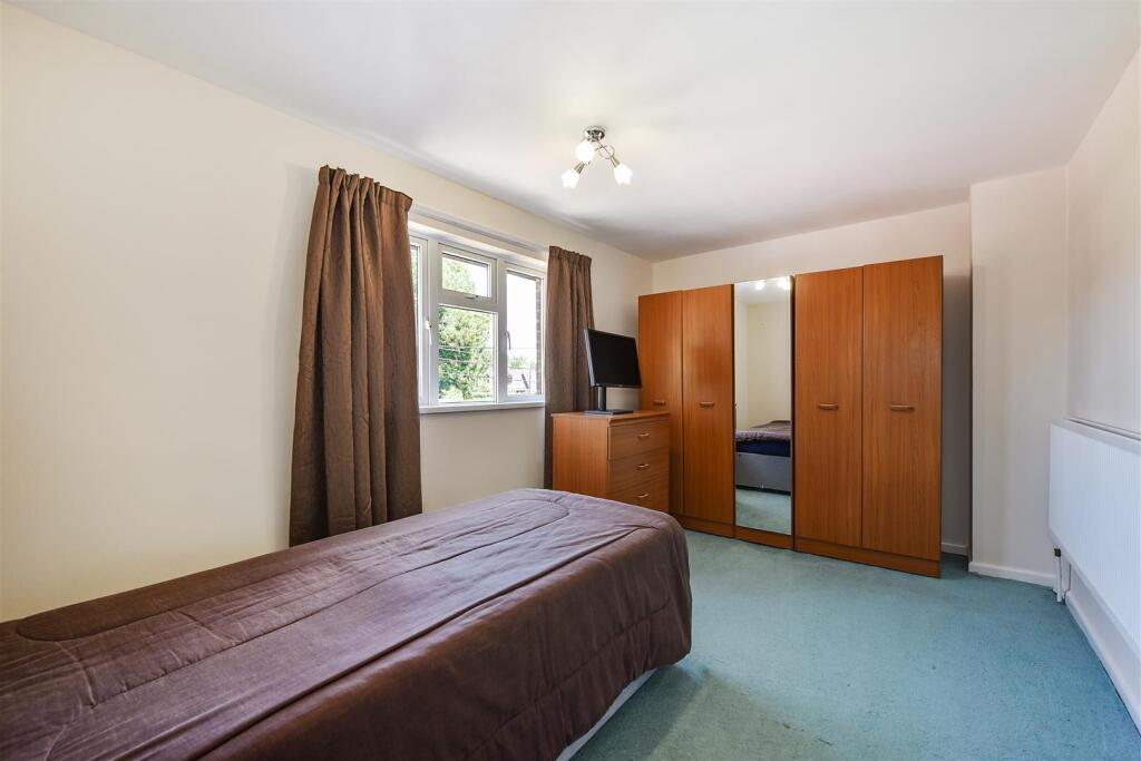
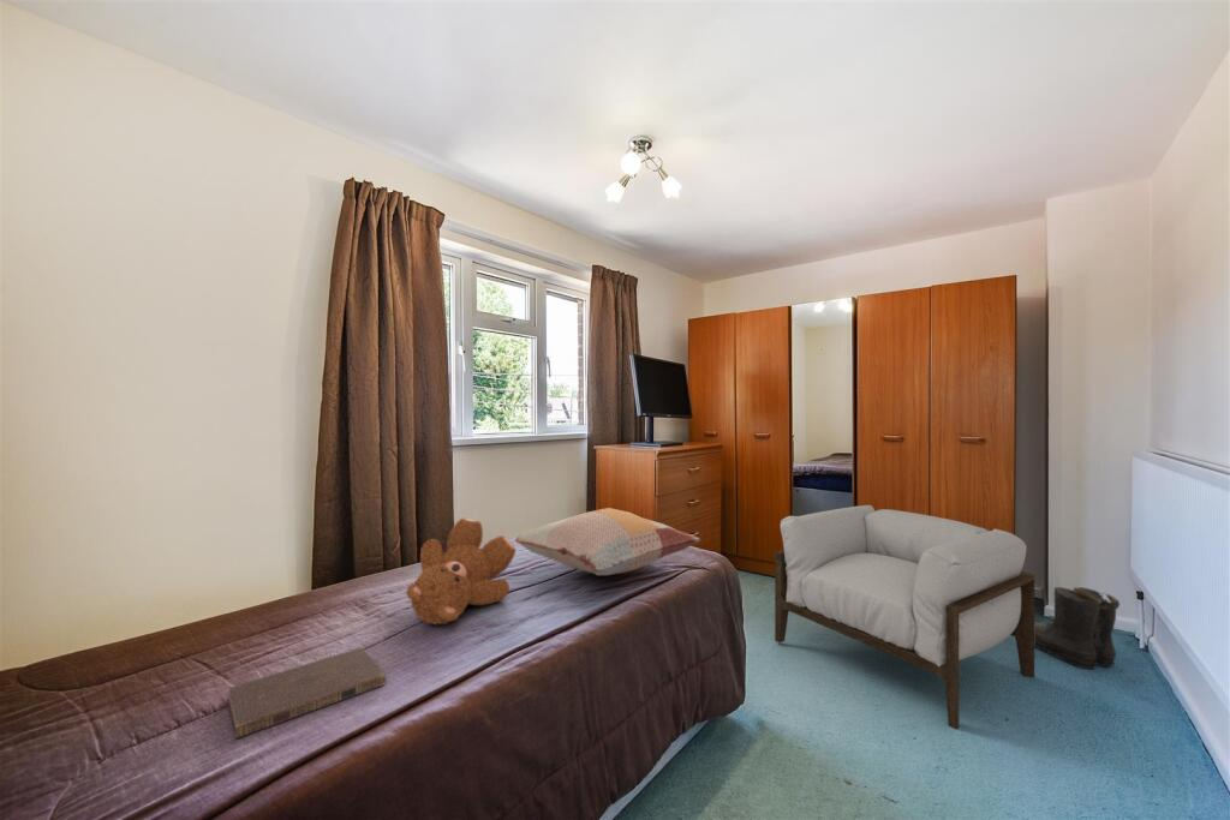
+ book [226,646,387,740]
+ boots [1034,586,1121,670]
+ teddy bear [405,517,518,626]
+ armchair [774,504,1035,730]
+ decorative pillow [514,507,701,576]
